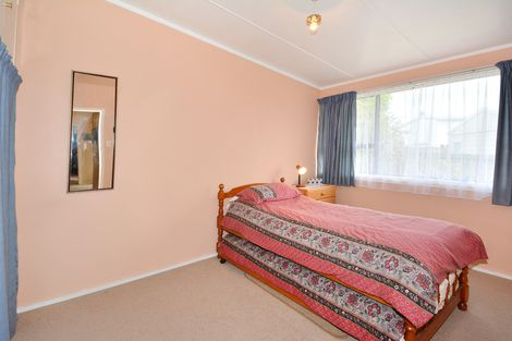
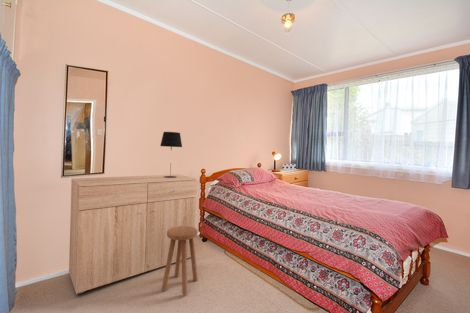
+ stool [161,226,199,296]
+ dresser [68,174,198,296]
+ table lamp [159,131,183,178]
